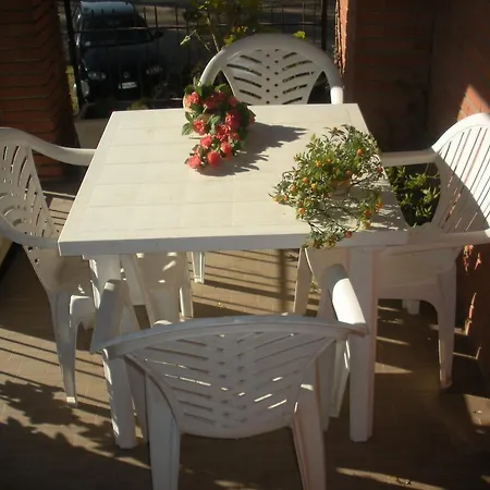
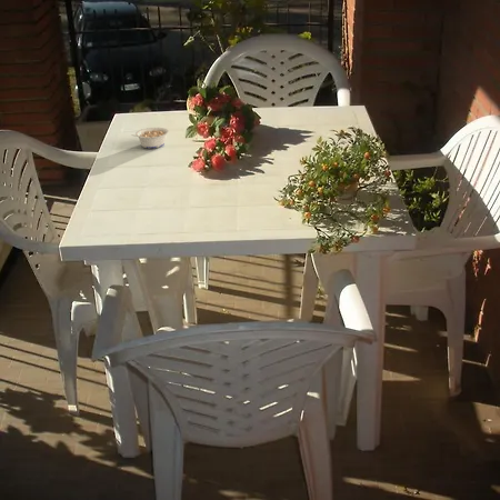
+ legume [130,127,170,149]
